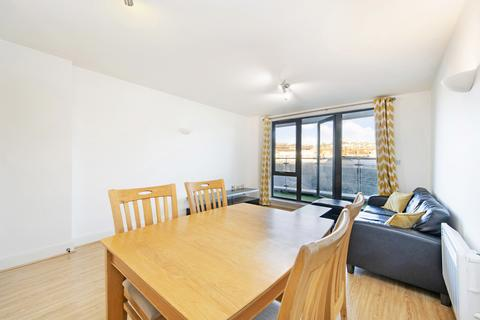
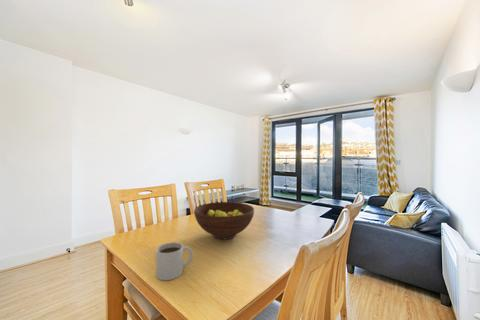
+ fruit bowl [193,201,255,240]
+ mug [155,241,194,281]
